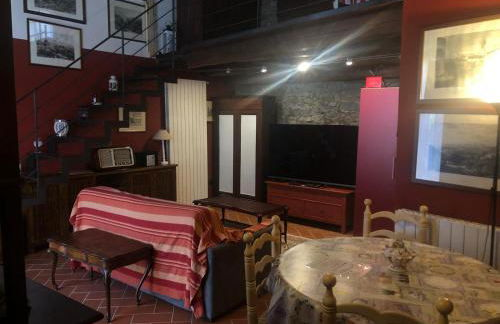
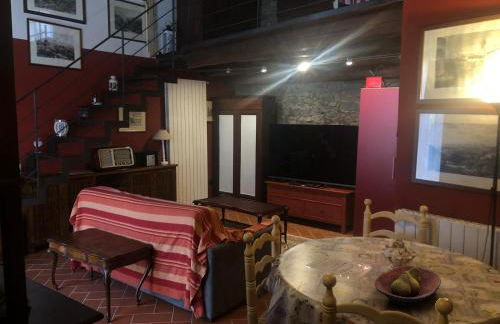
+ fruit bowl [374,265,442,307]
